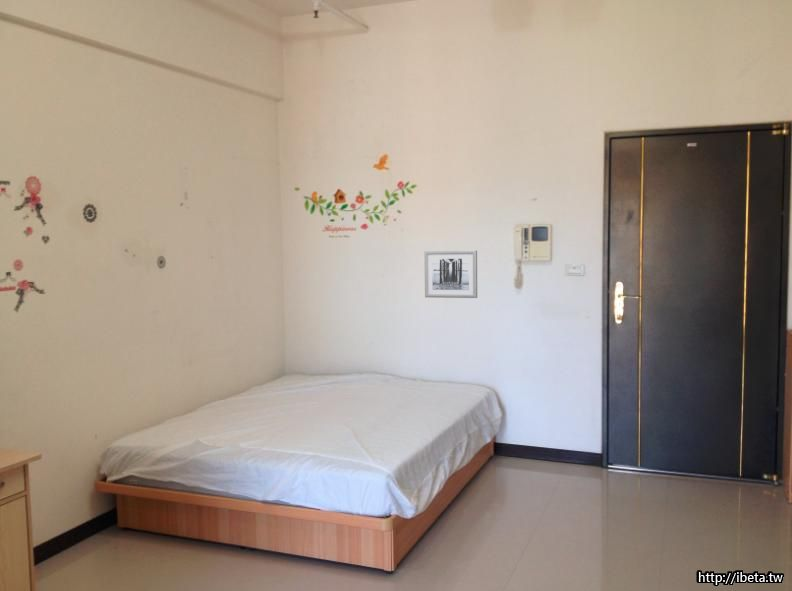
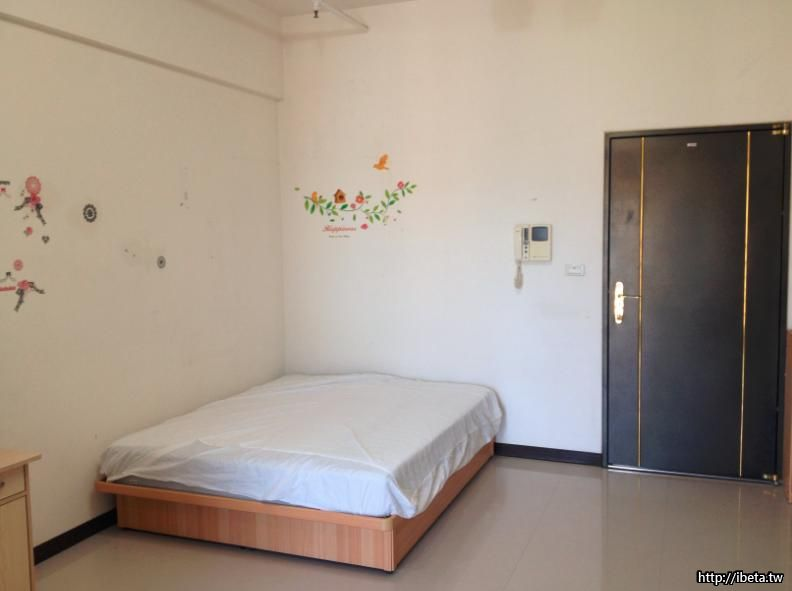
- wall art [423,250,478,299]
